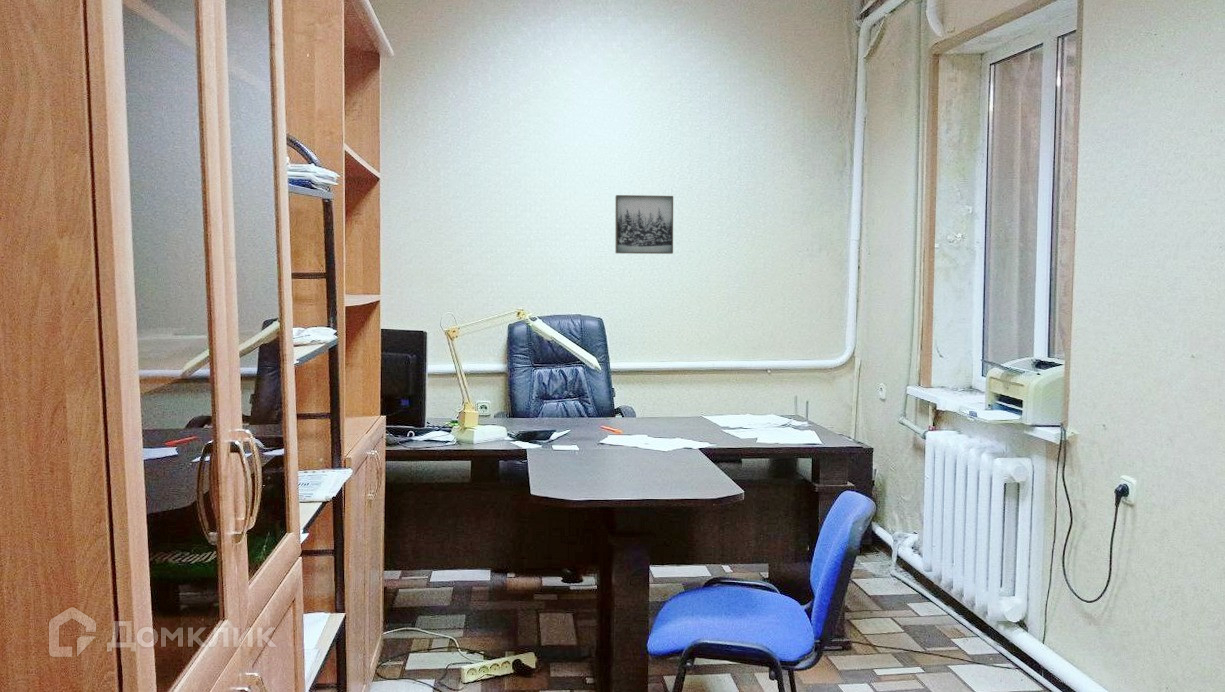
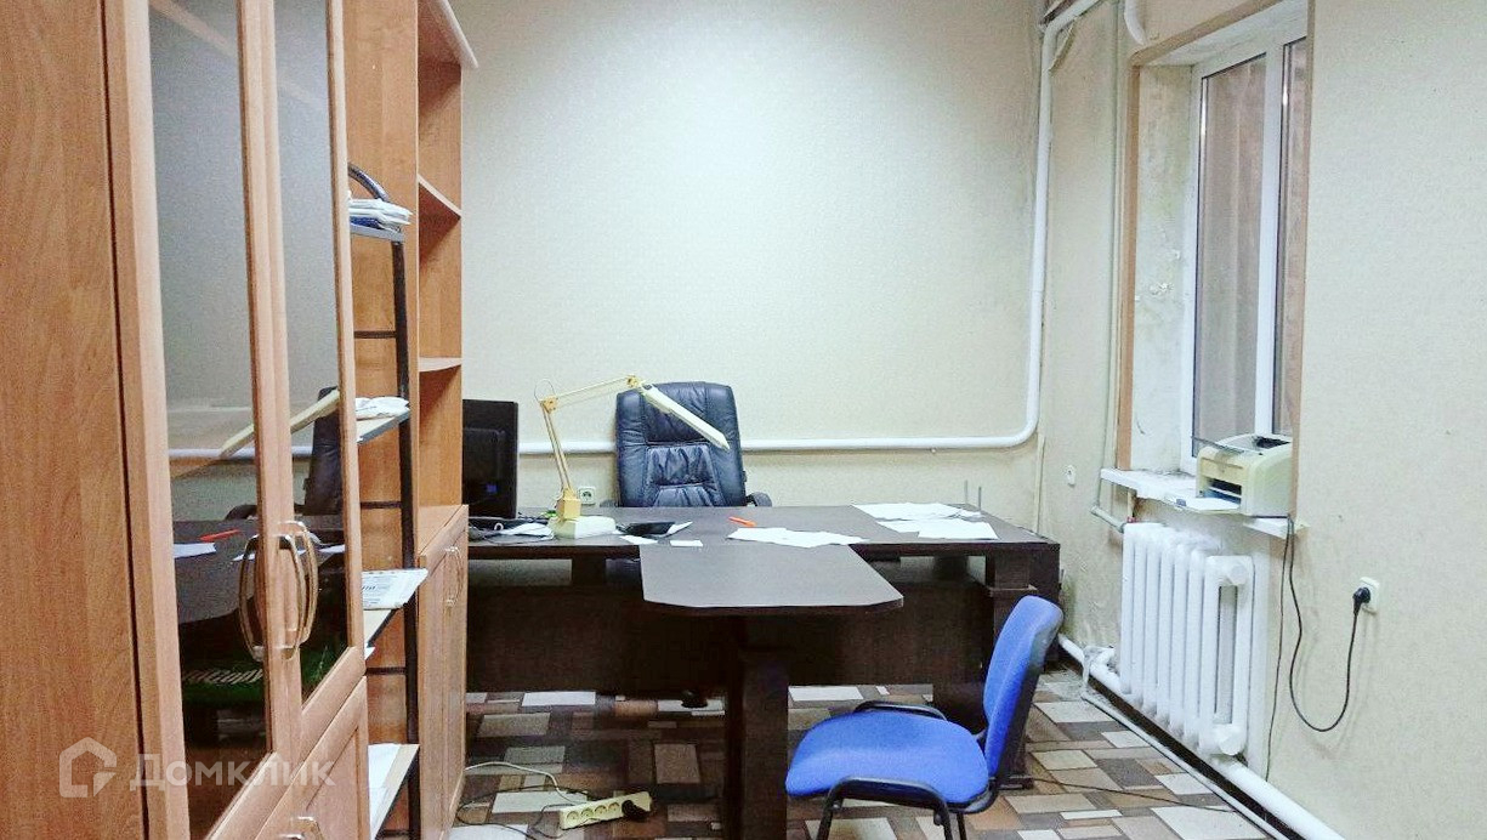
- wall art [615,194,674,255]
